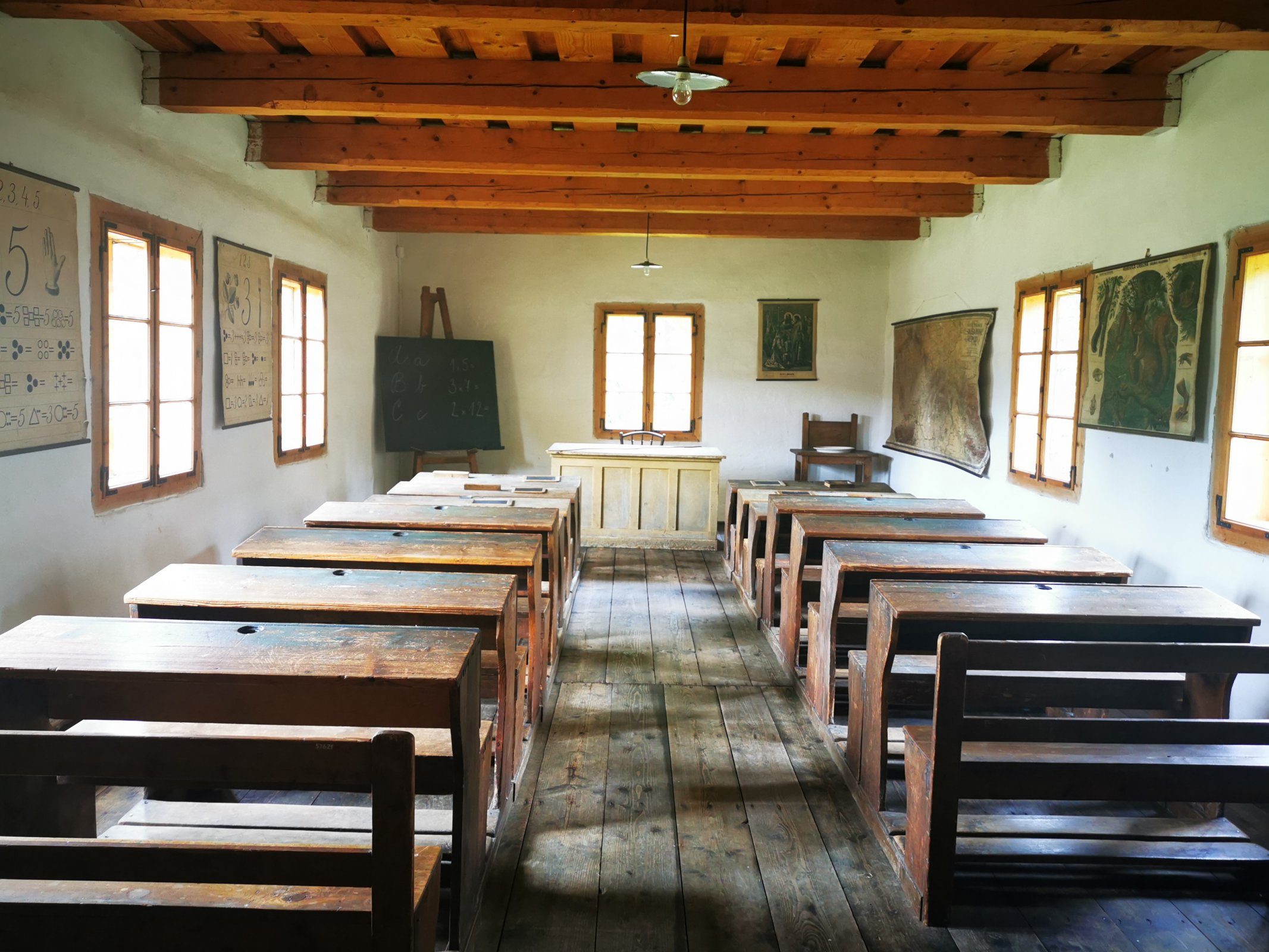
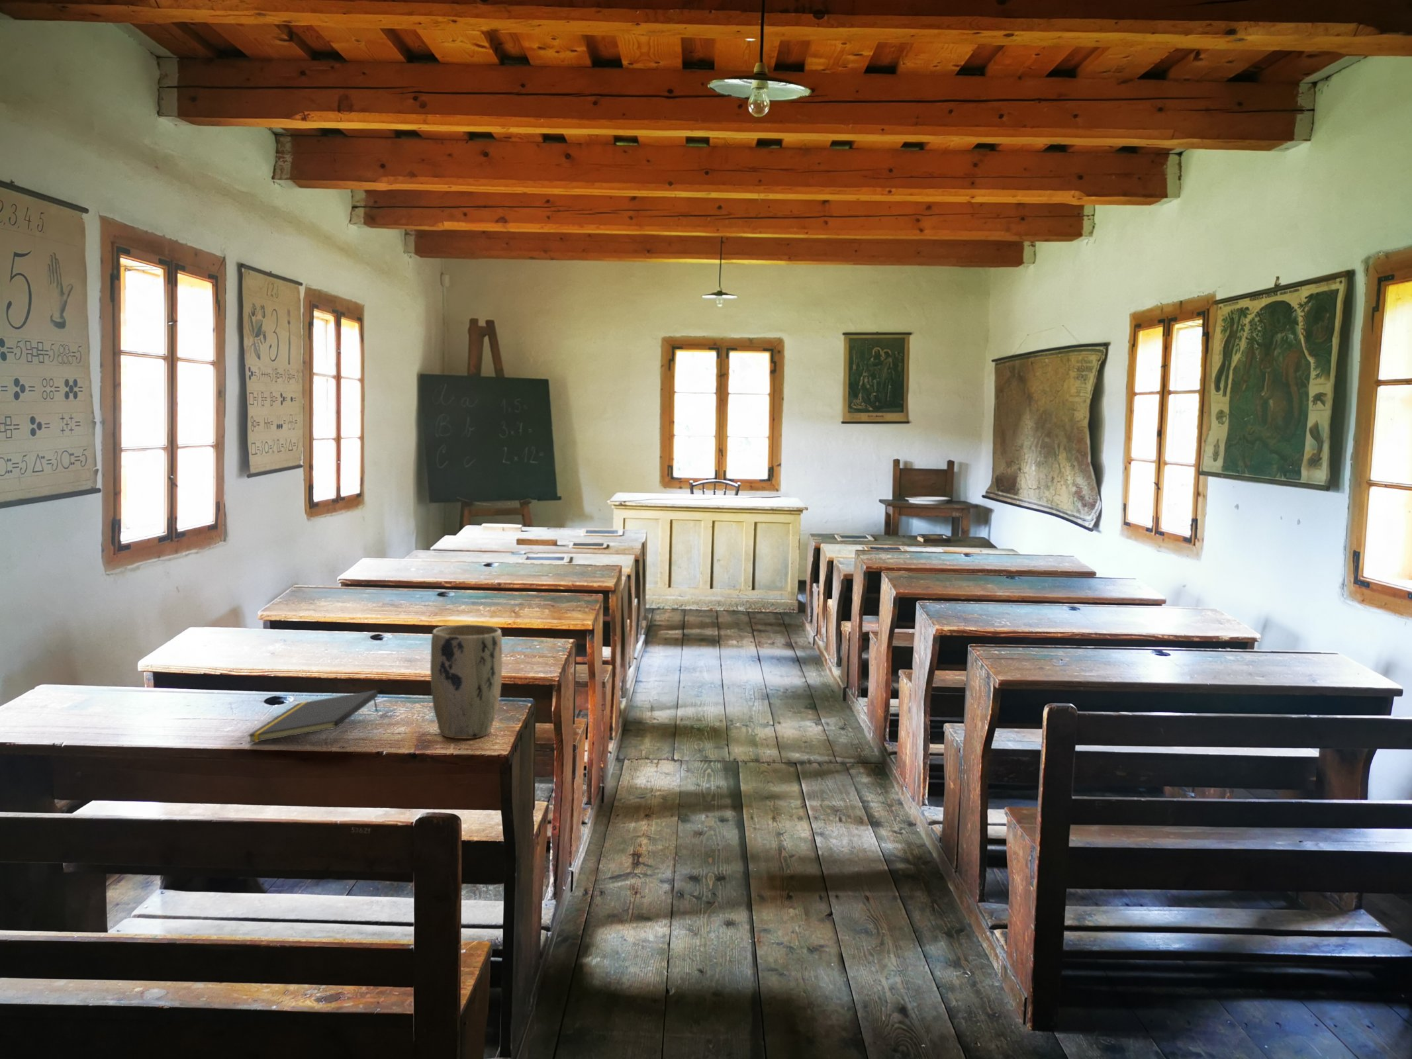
+ plant pot [429,623,503,740]
+ notepad [246,690,378,743]
